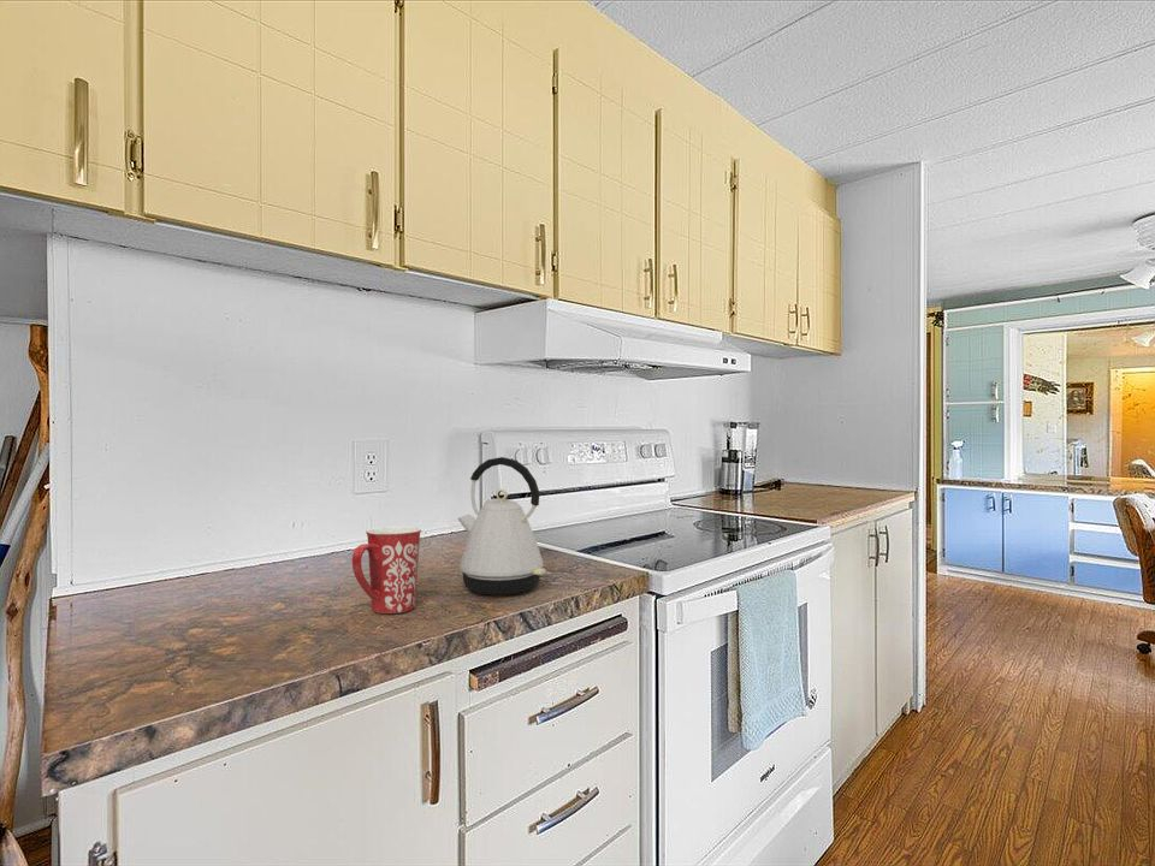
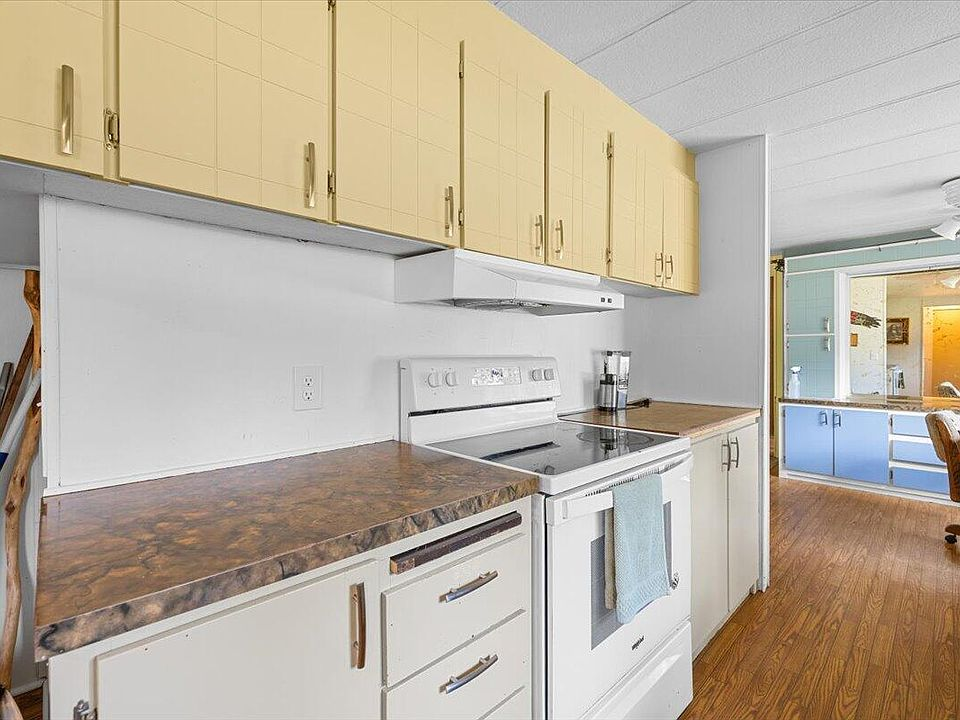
- kettle [457,456,547,597]
- mug [351,524,422,615]
